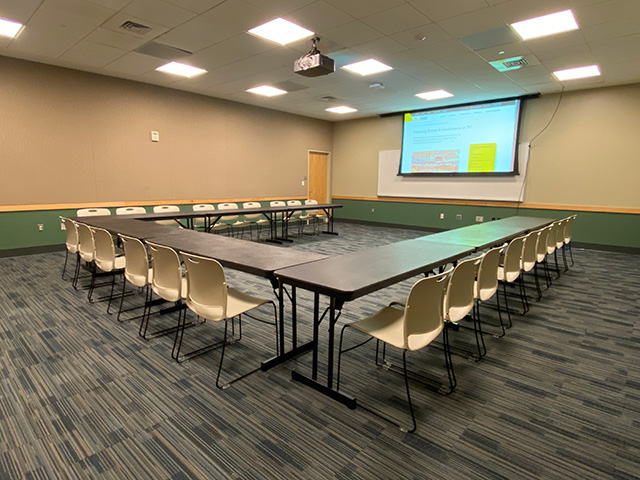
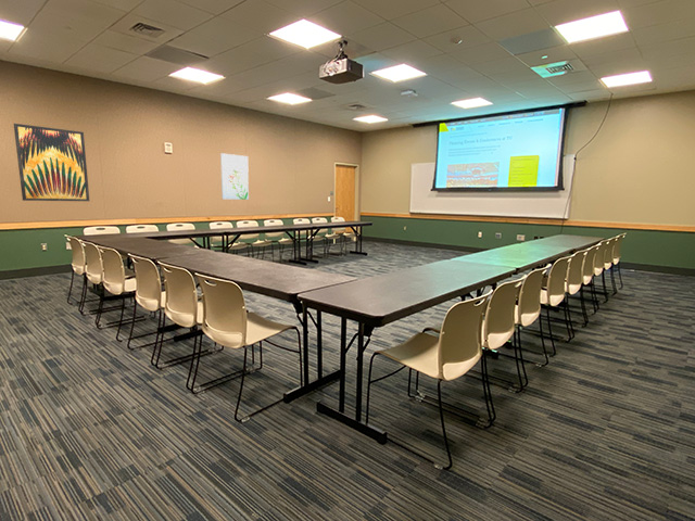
+ wall art [219,152,250,201]
+ wall art [13,123,90,202]
